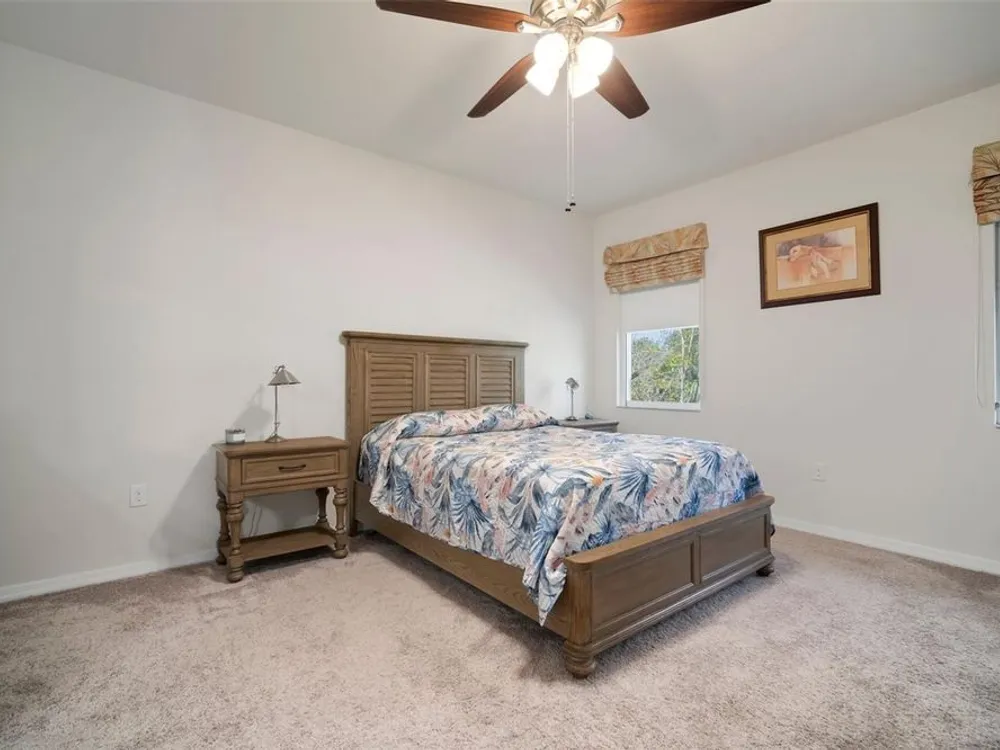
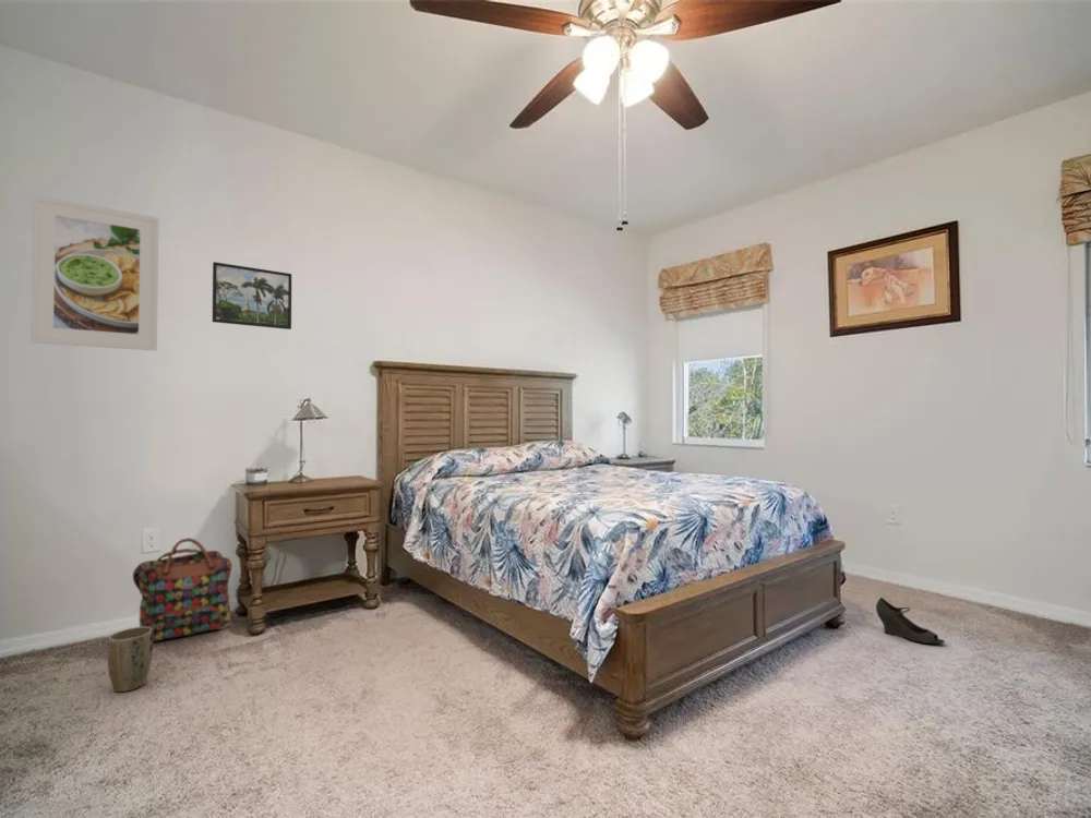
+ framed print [212,261,292,330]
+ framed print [29,194,159,352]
+ backpack [132,537,233,643]
+ plant pot [107,626,154,693]
+ shoe [875,597,946,645]
